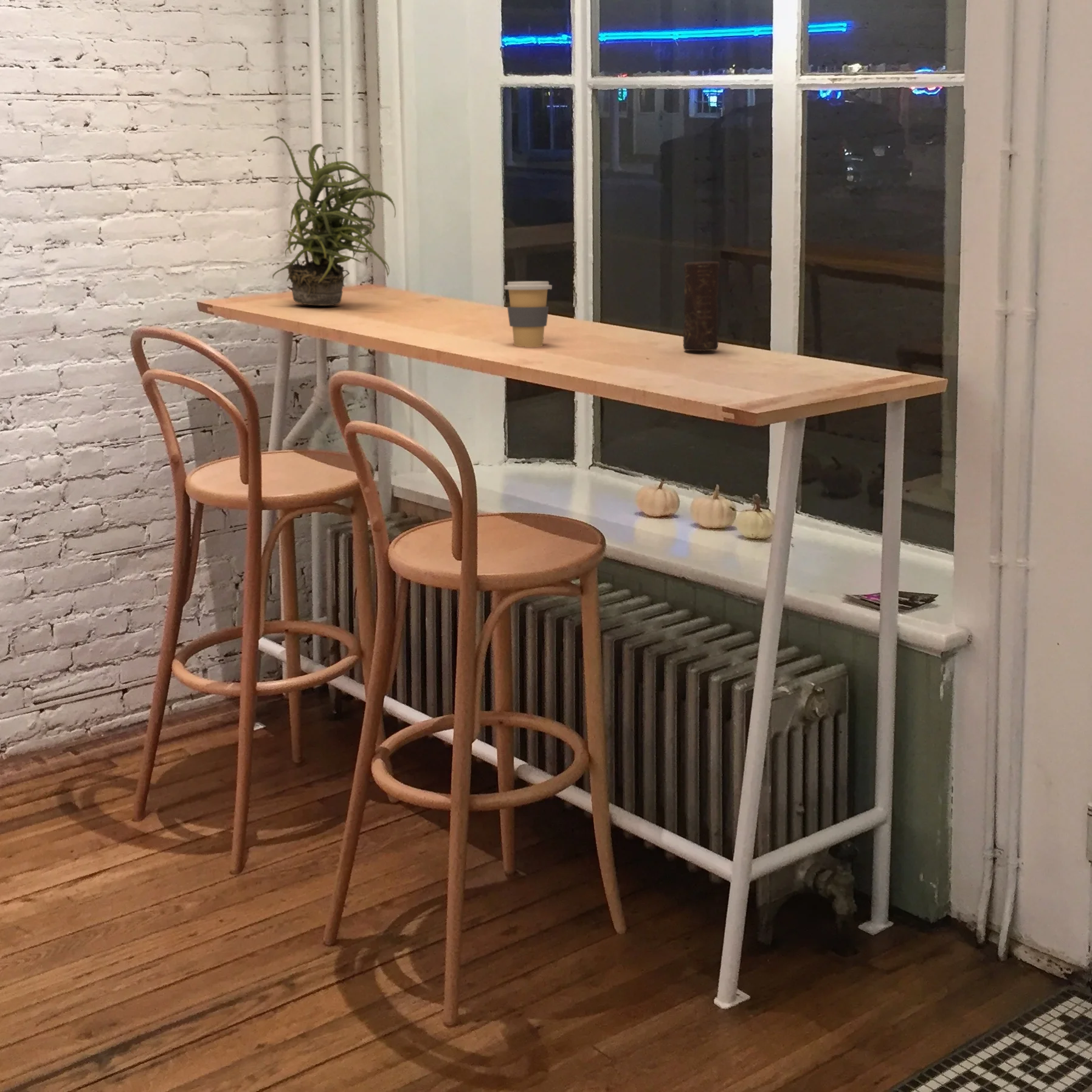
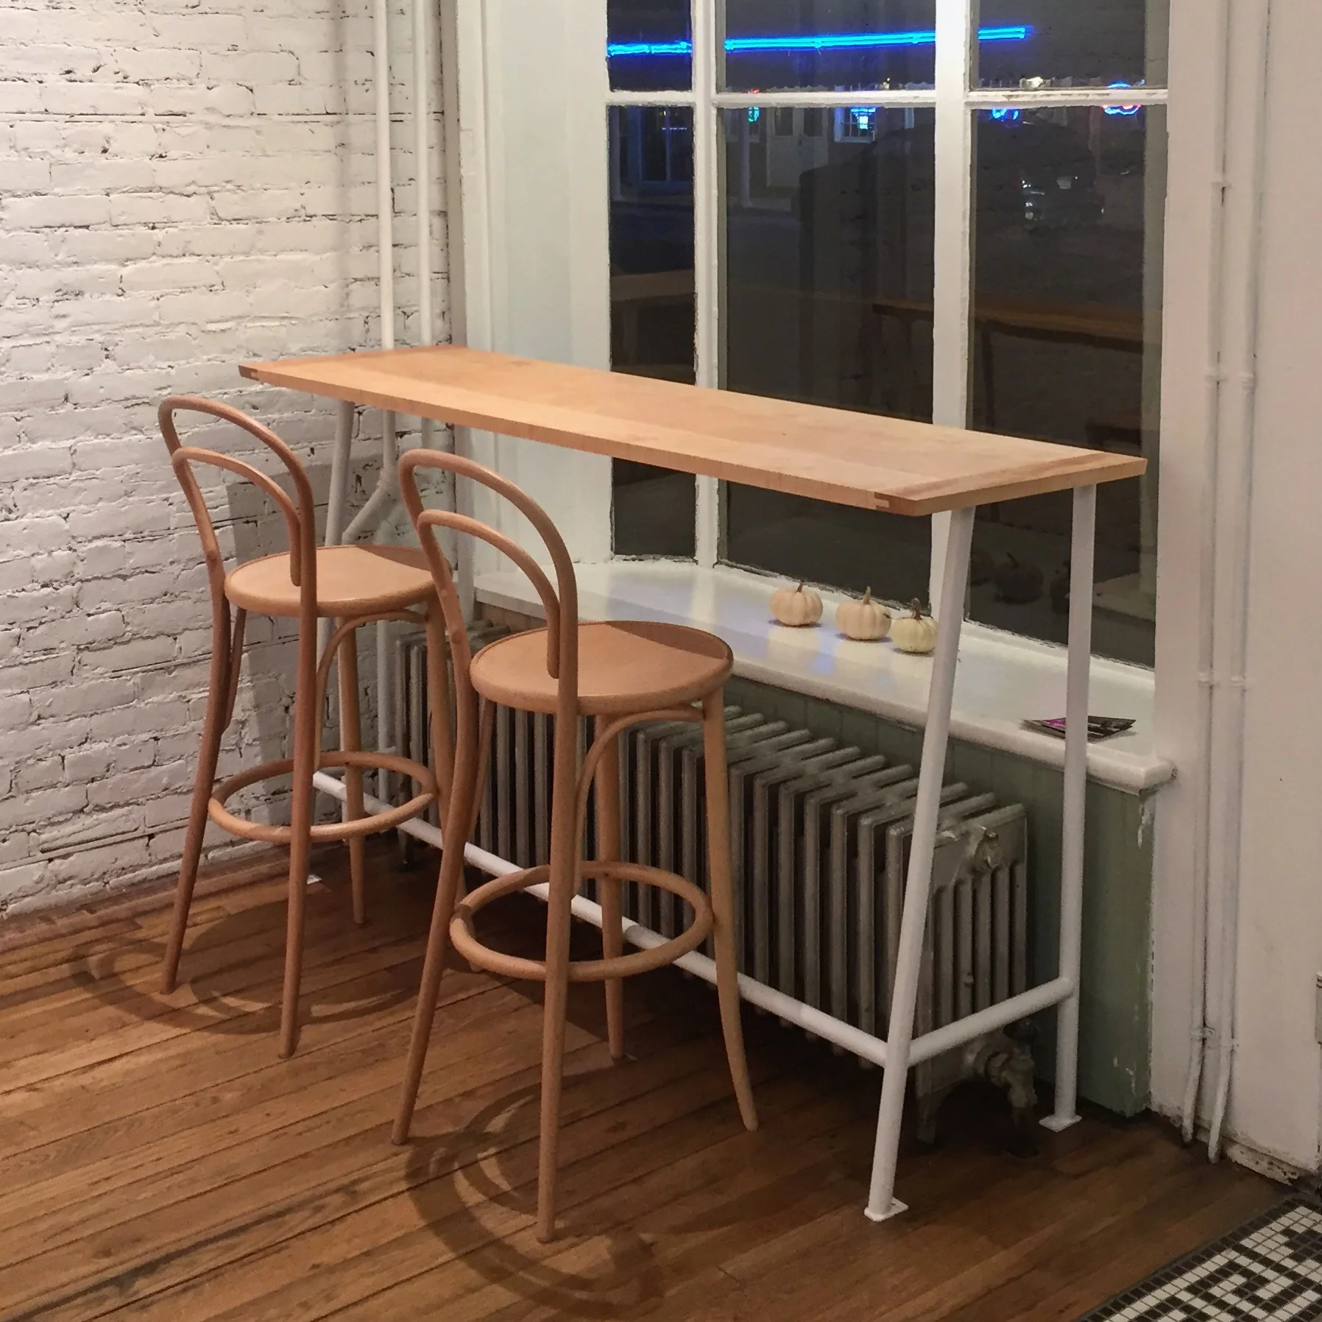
- potted plant [262,136,396,306]
- coffee cup [503,281,553,348]
- candle [683,261,720,352]
